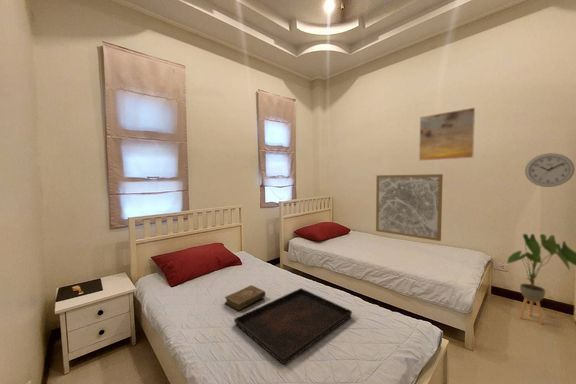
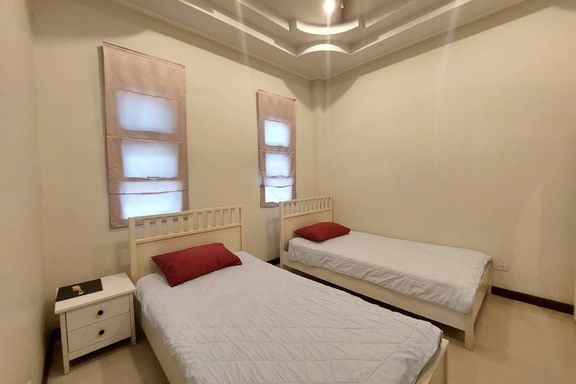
- book [224,284,266,312]
- house plant [505,233,576,325]
- serving tray [233,287,353,366]
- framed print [418,107,476,162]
- wall clock [524,152,576,188]
- wall art [375,173,444,242]
